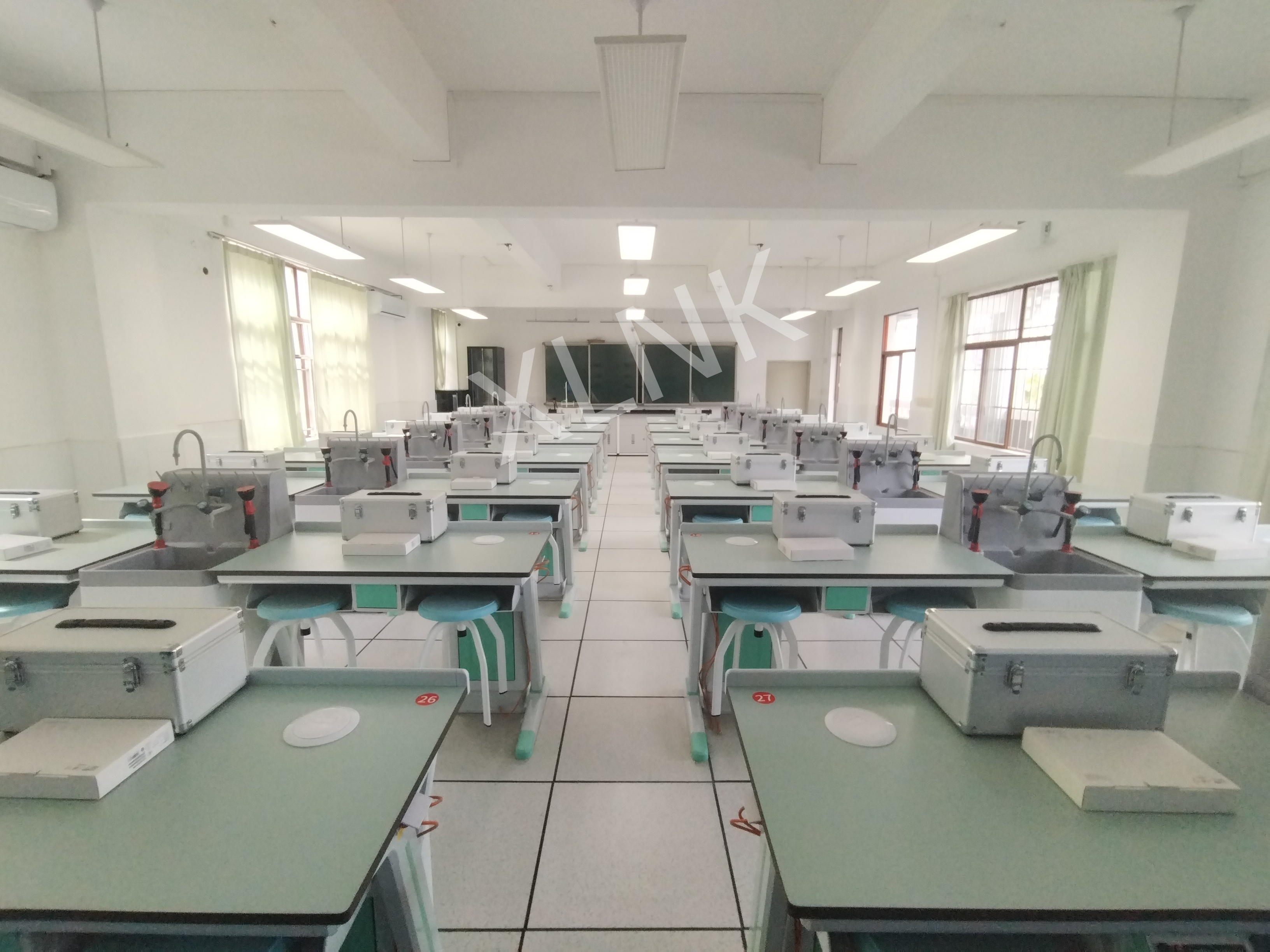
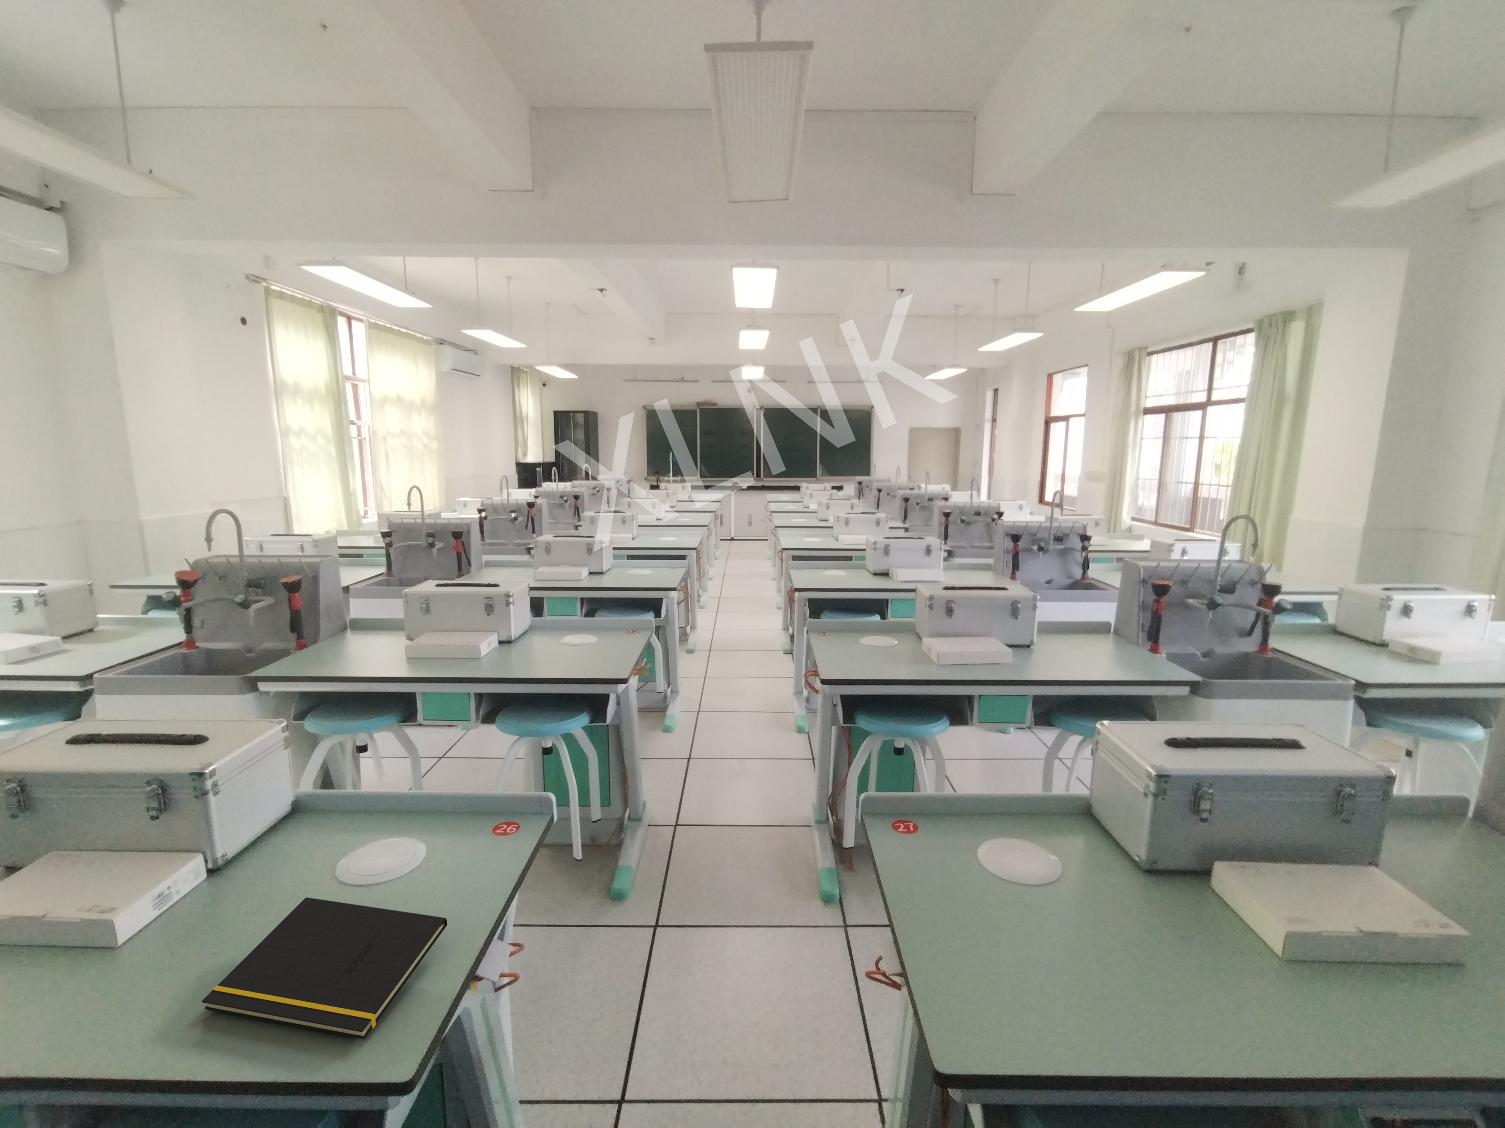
+ notepad [201,897,448,1039]
